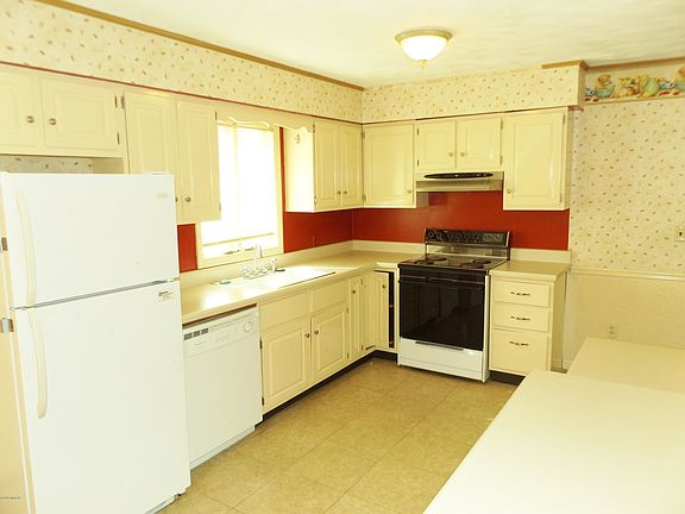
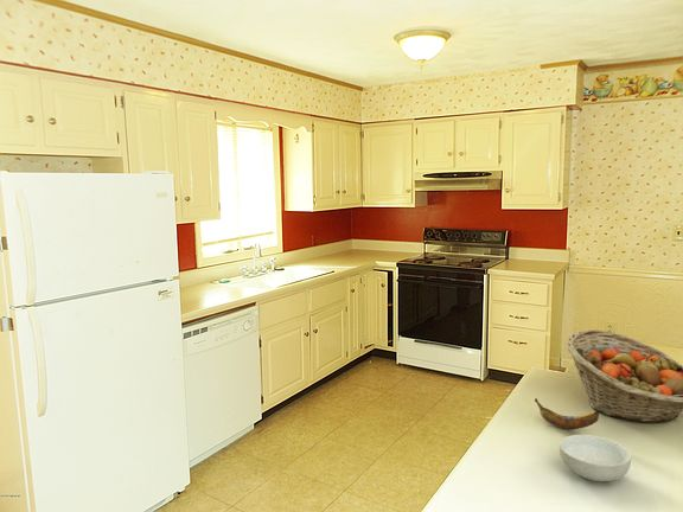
+ cereal bowl [558,434,632,482]
+ fruit basket [566,328,683,424]
+ banana [534,397,600,430]
